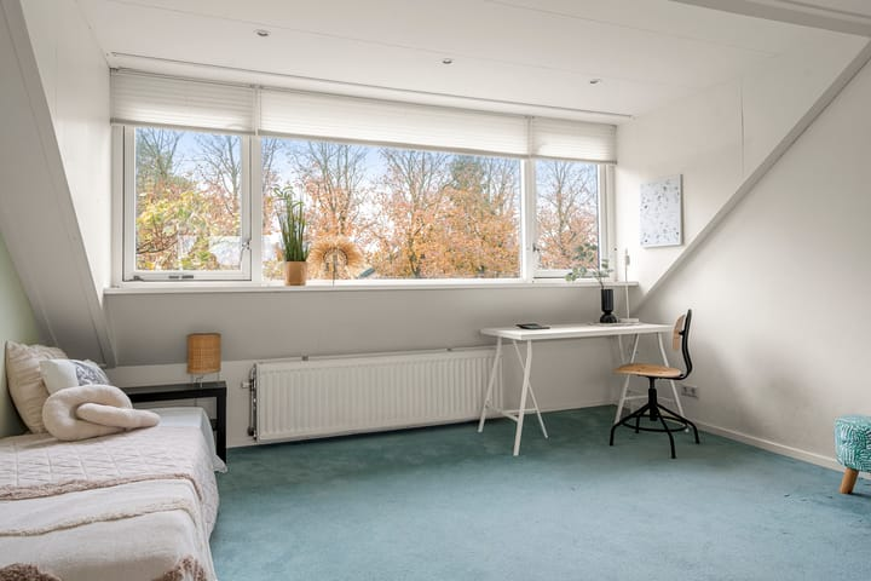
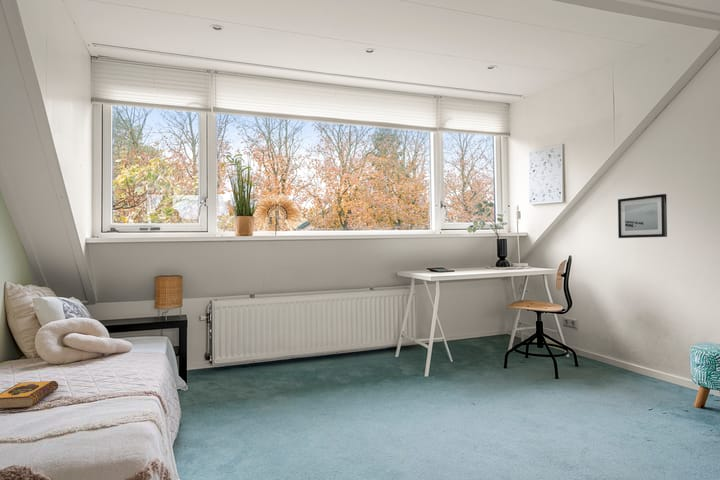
+ wall art [617,193,668,239]
+ hardback book [0,380,59,410]
